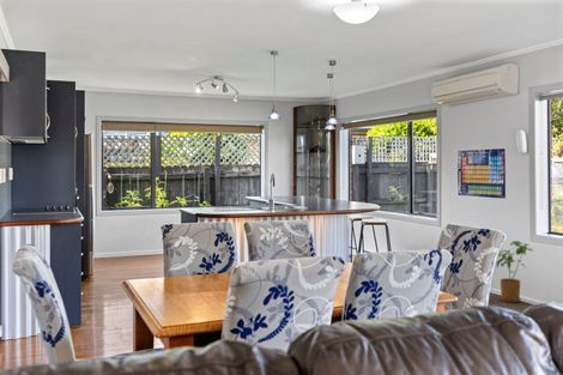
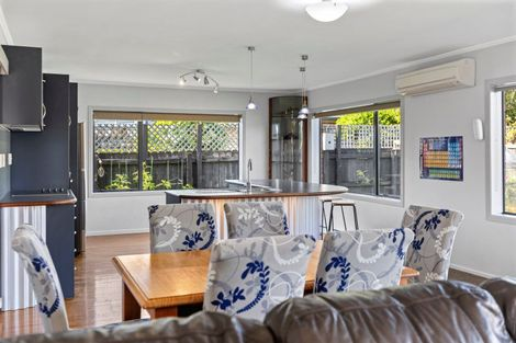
- house plant [496,240,533,303]
